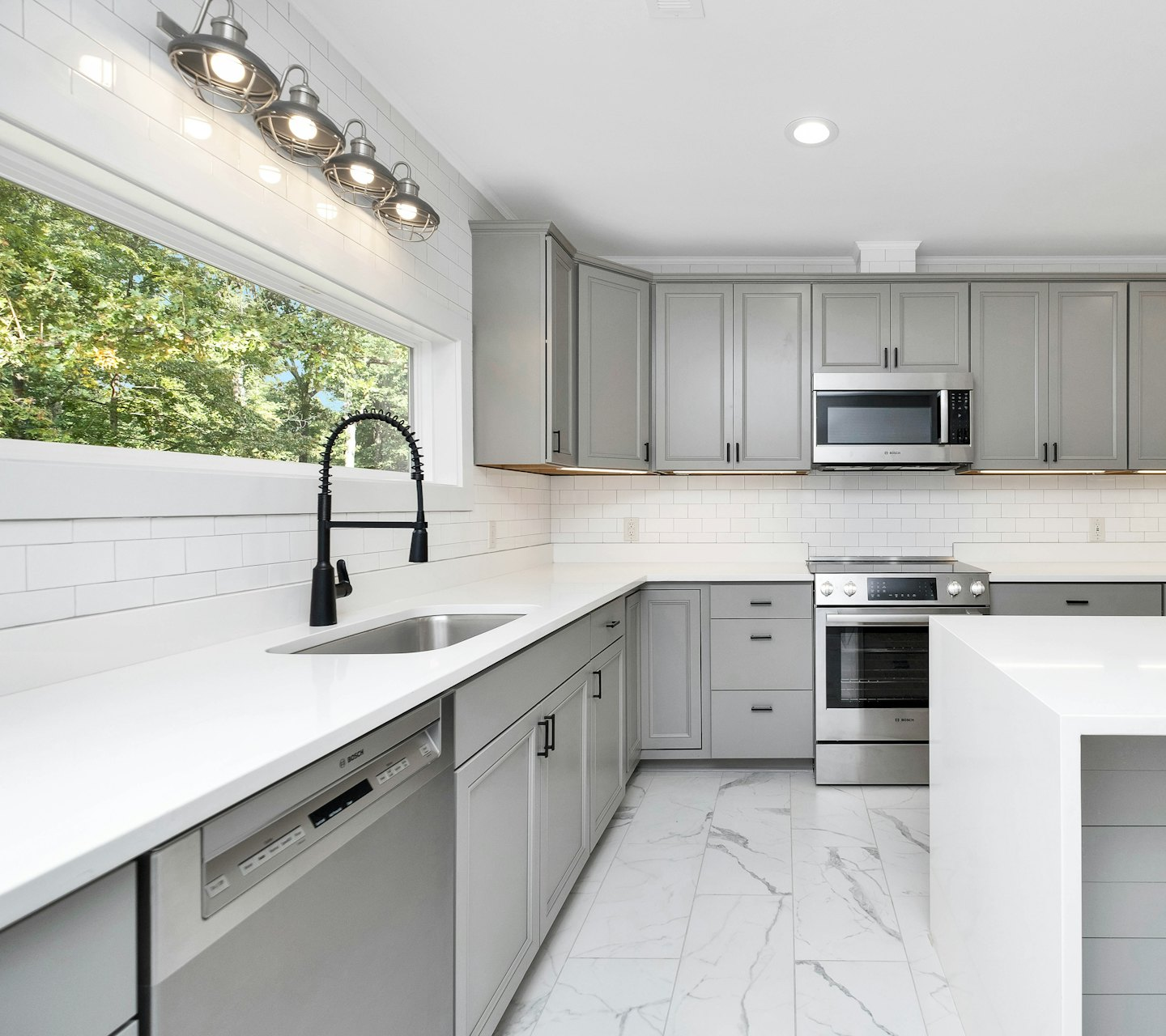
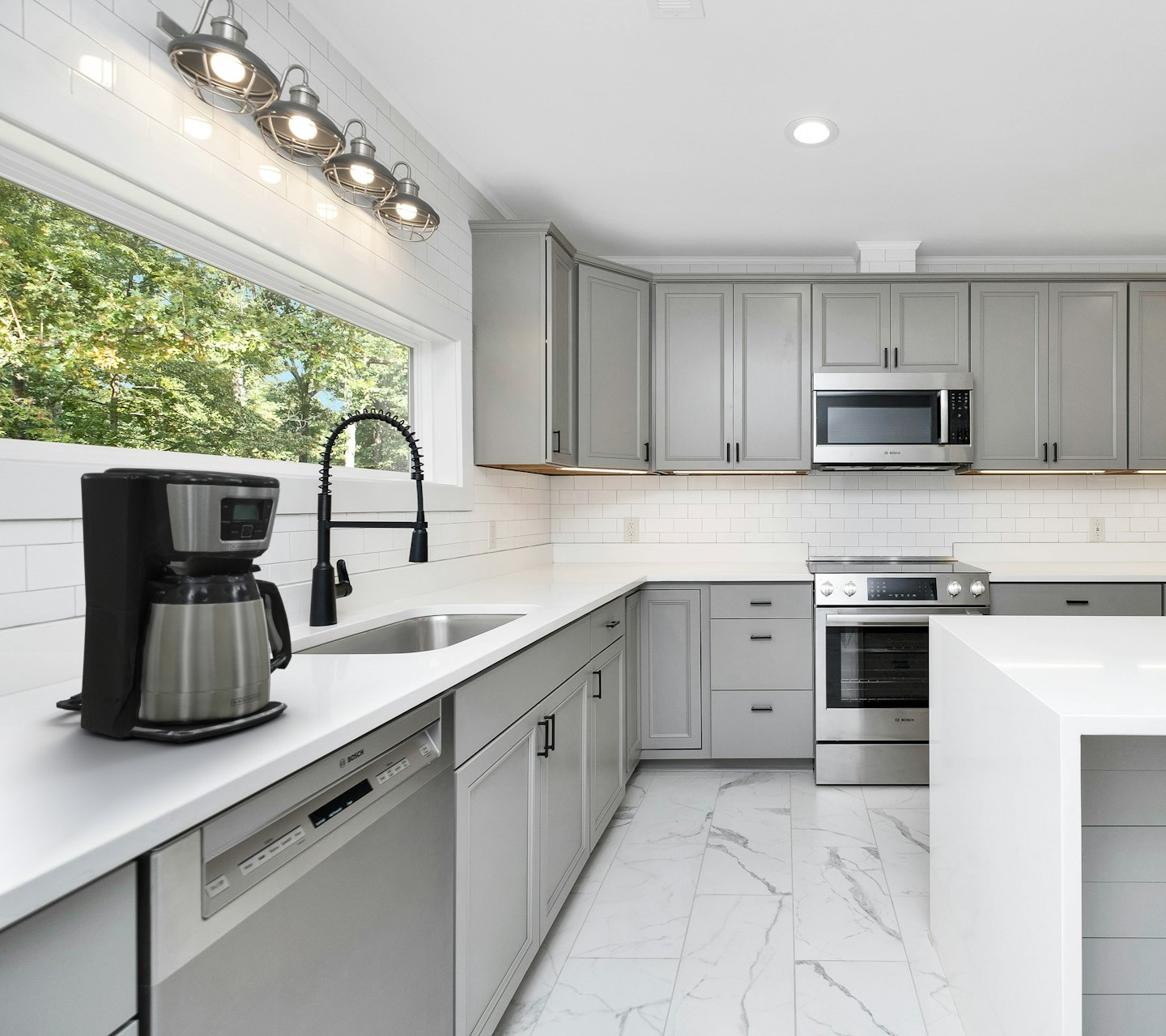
+ coffee maker [55,467,292,744]
